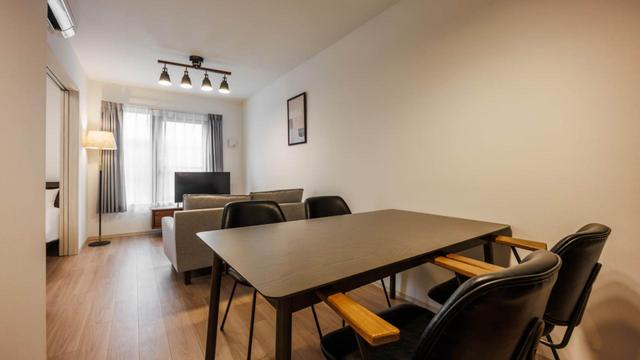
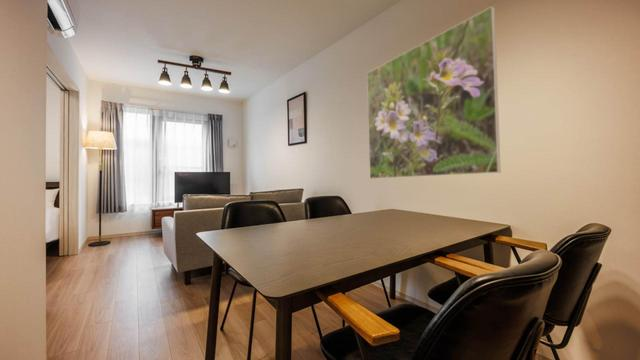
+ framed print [366,5,502,180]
